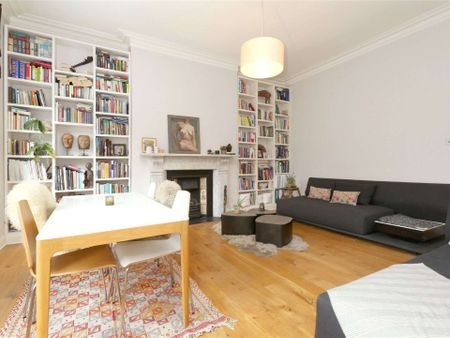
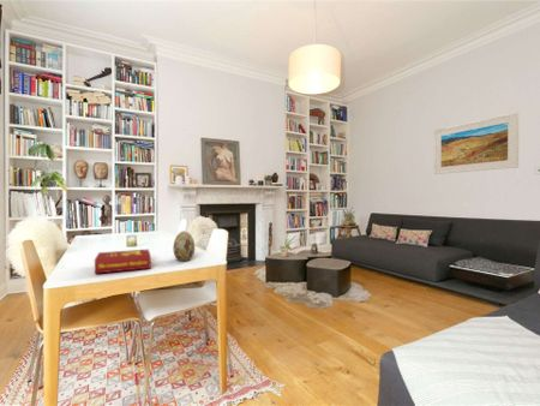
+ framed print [433,111,520,175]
+ decorative egg [172,231,196,262]
+ book [91,249,152,275]
